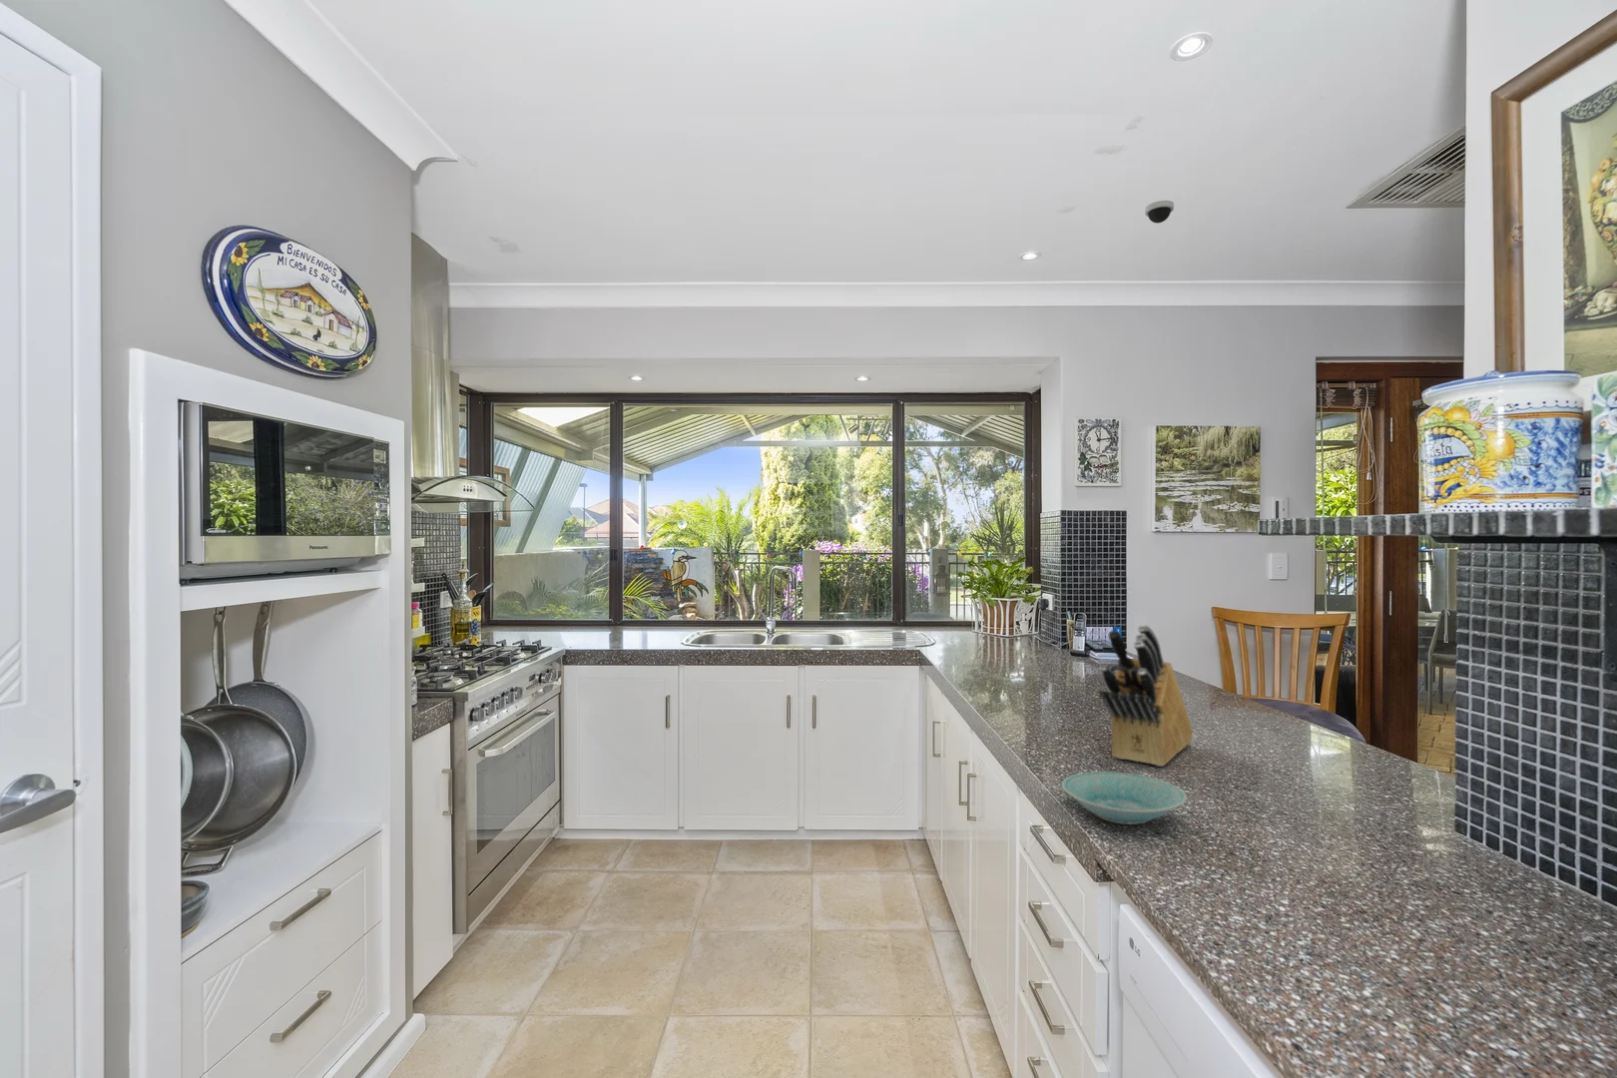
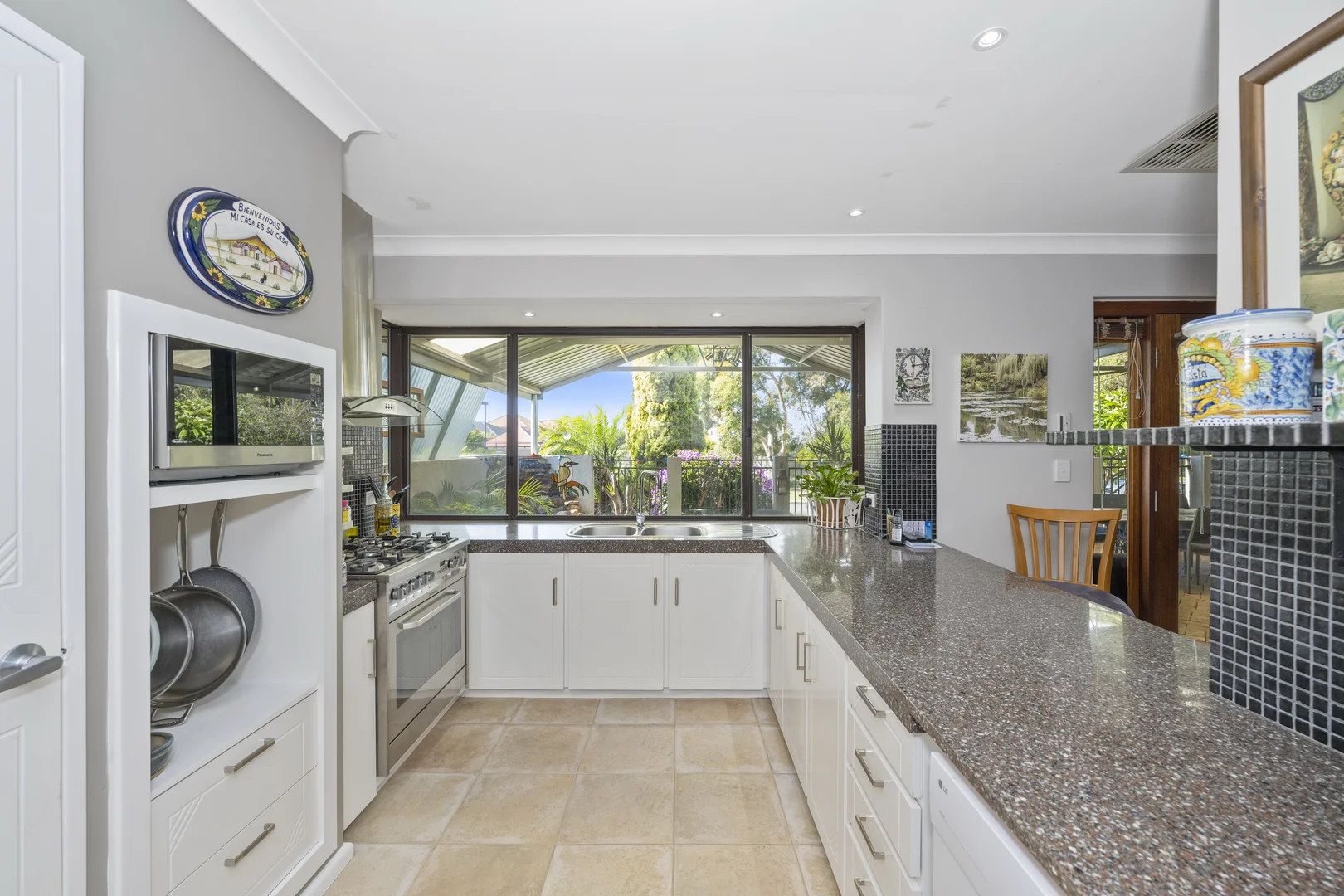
- knife block [1098,624,1194,768]
- dome security camera [1144,200,1174,224]
- bowl [1061,770,1187,825]
